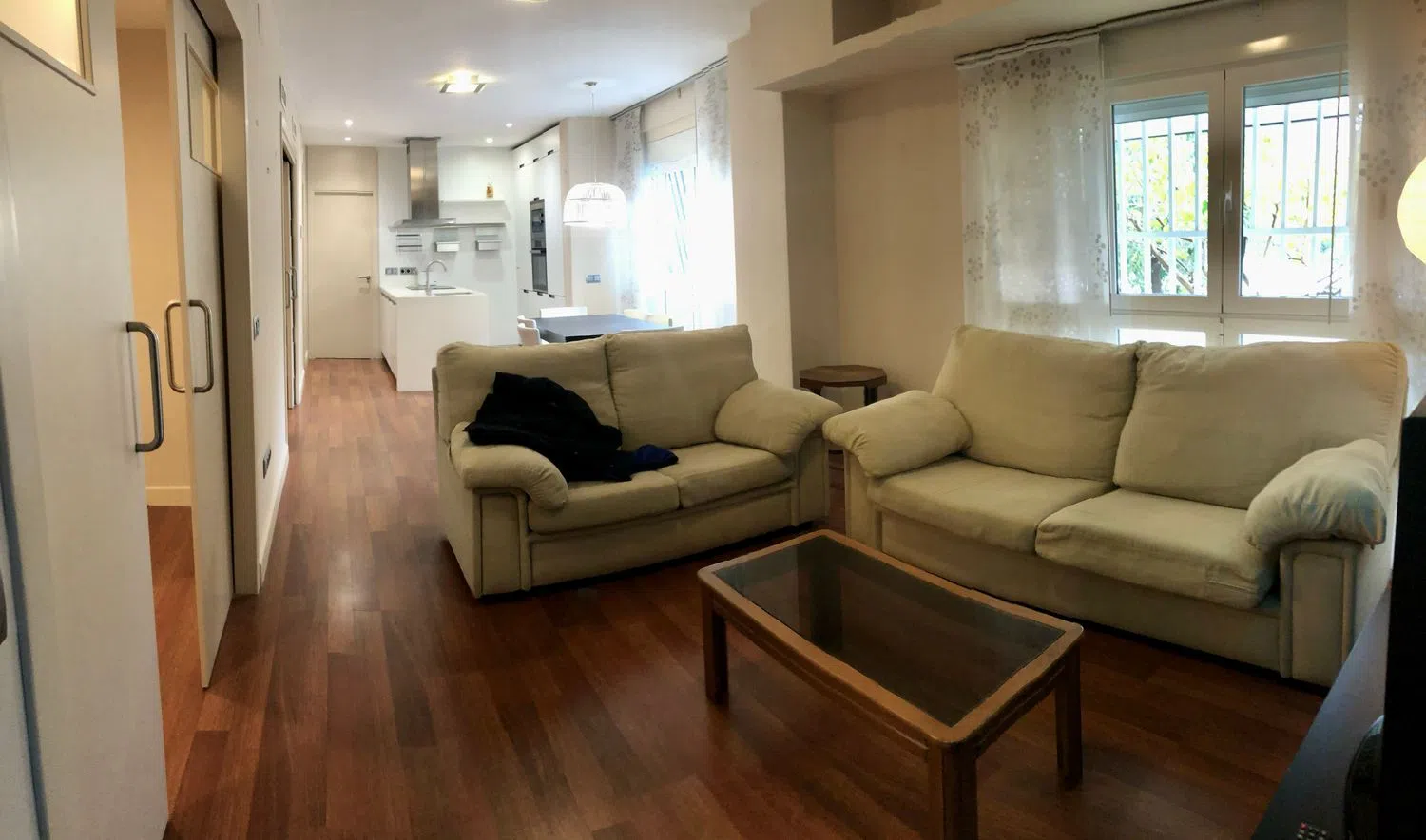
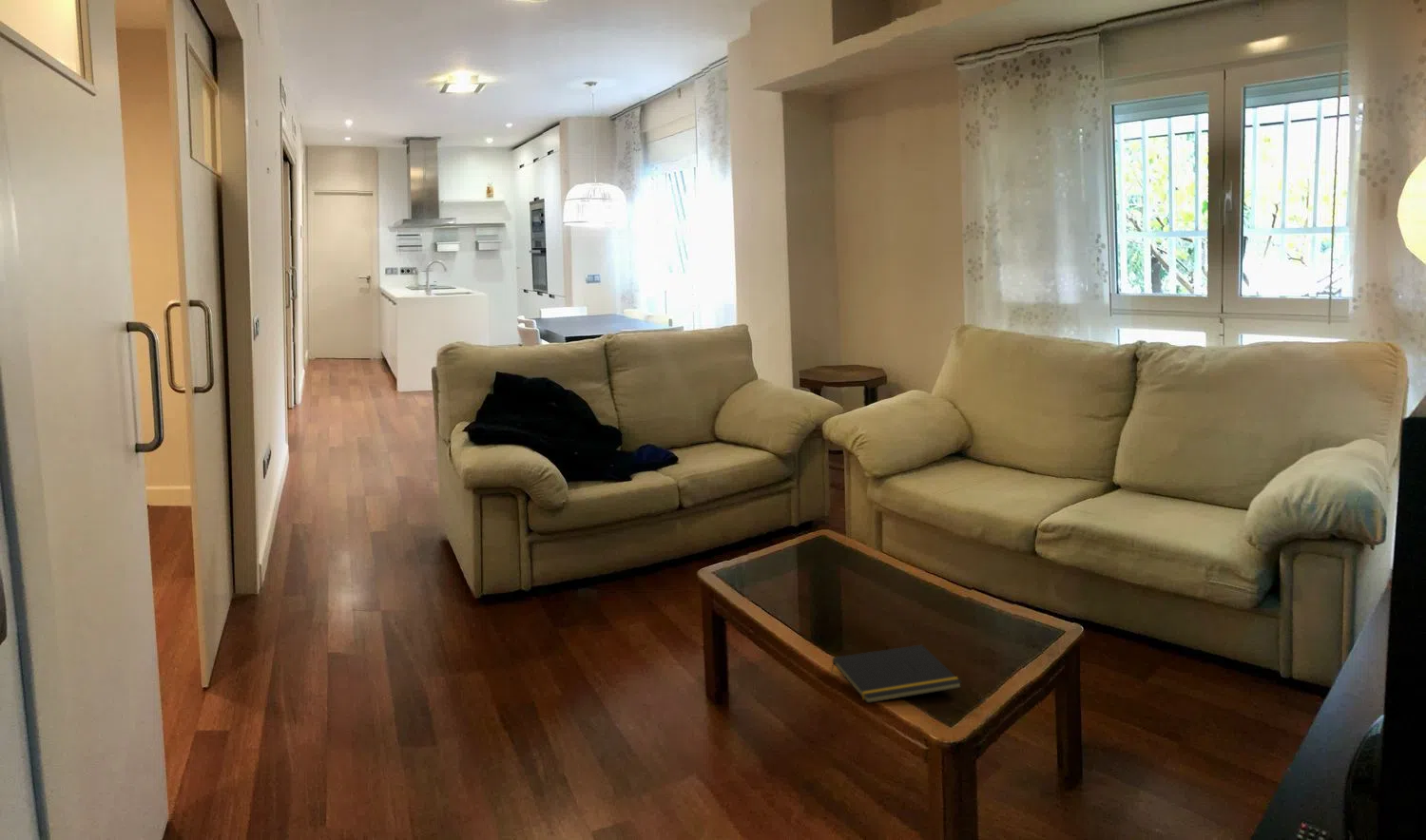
+ notepad [831,644,963,704]
